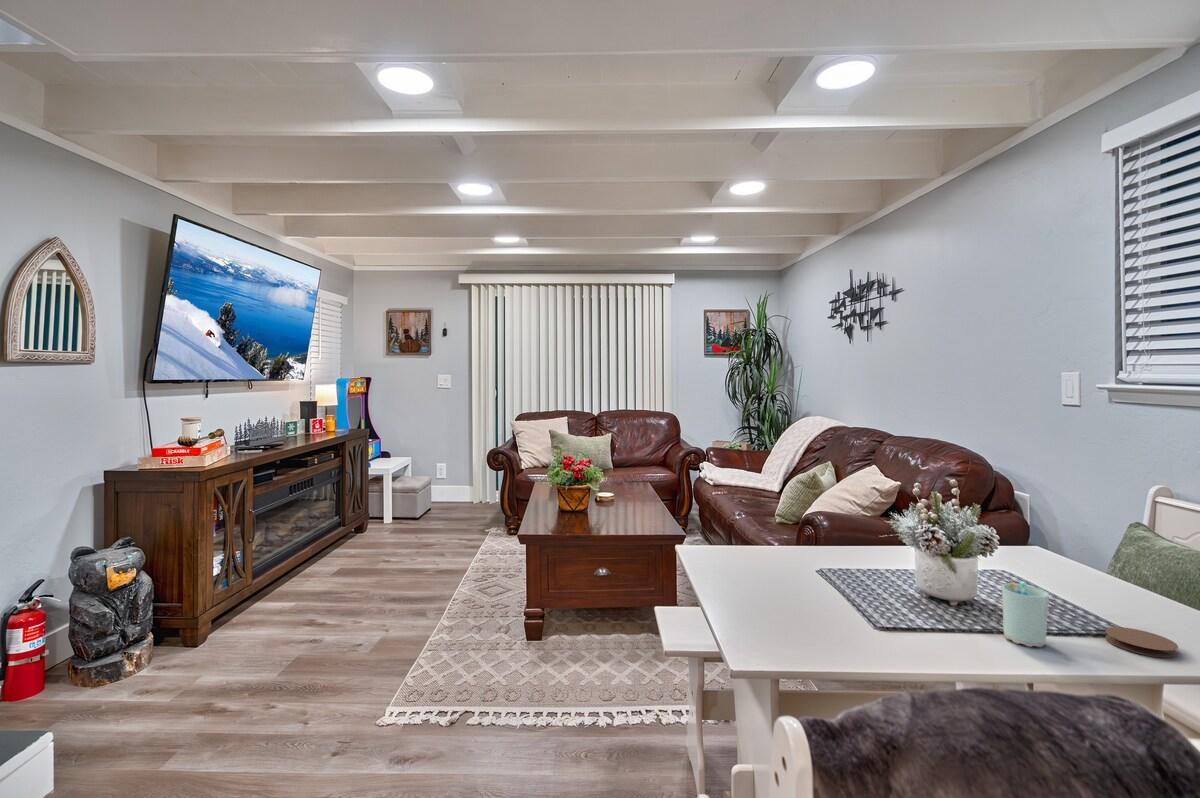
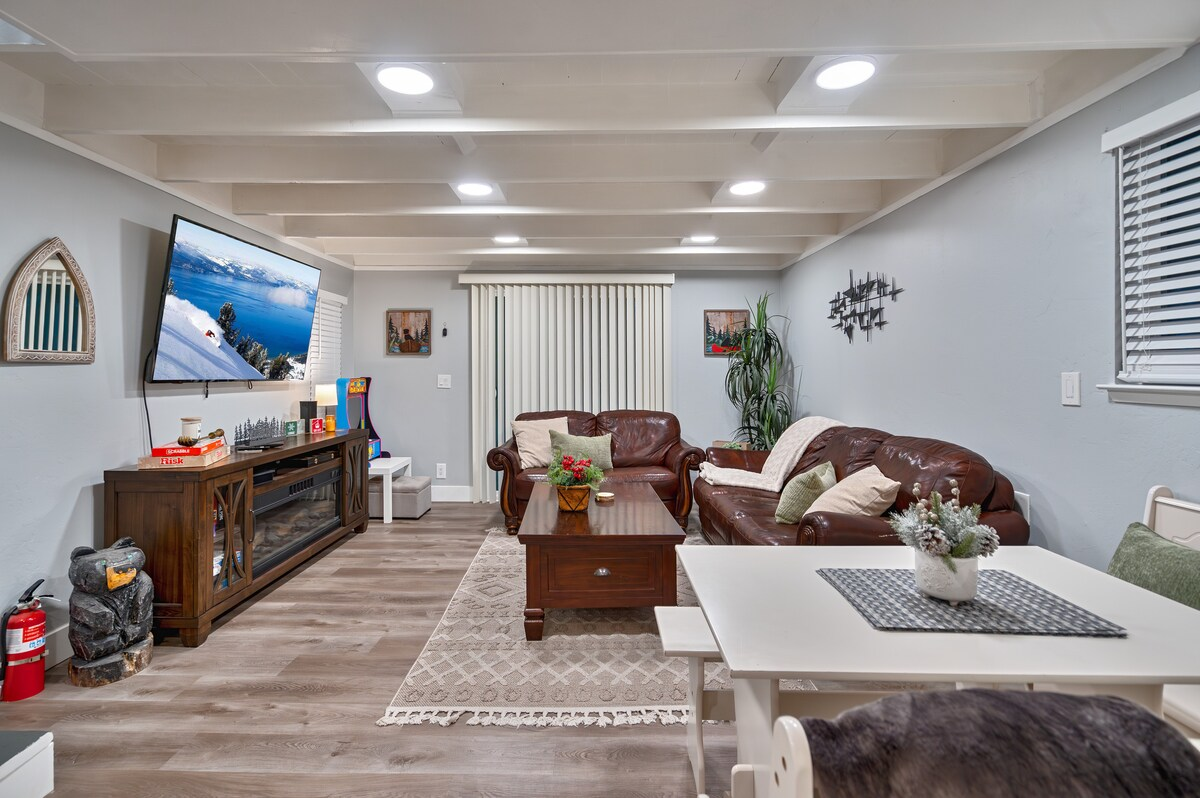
- cup [1001,581,1050,648]
- coaster [1104,626,1179,659]
